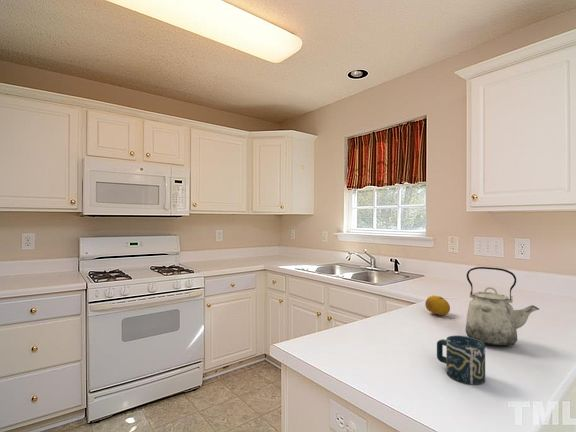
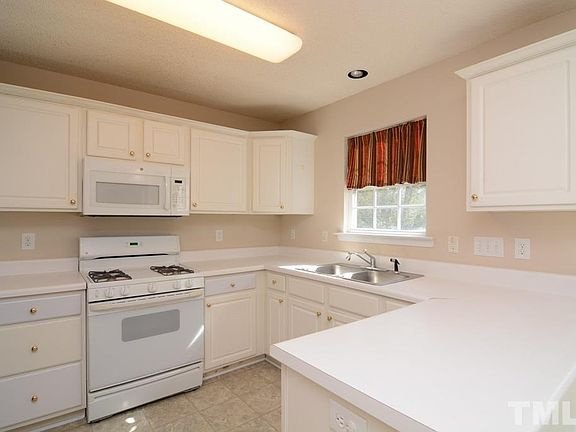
- kettle [465,266,540,348]
- fruit [424,295,451,316]
- cup [436,335,486,386]
